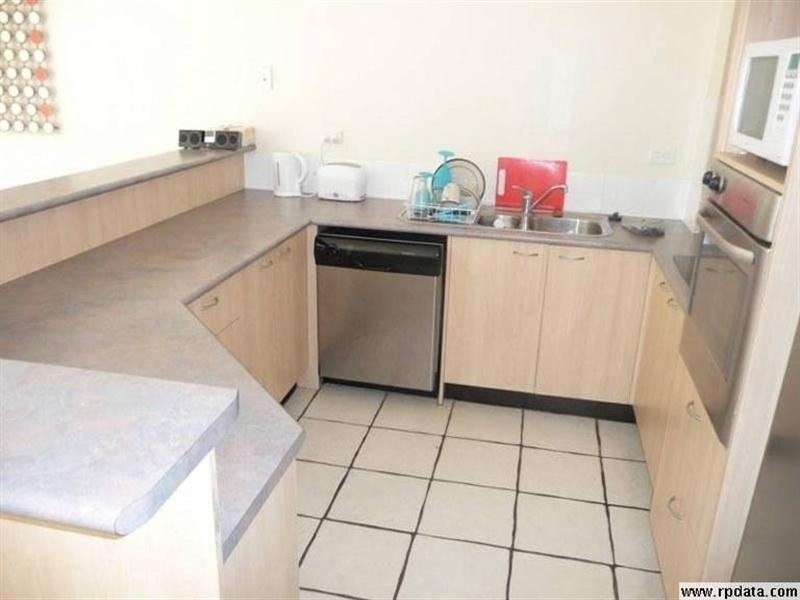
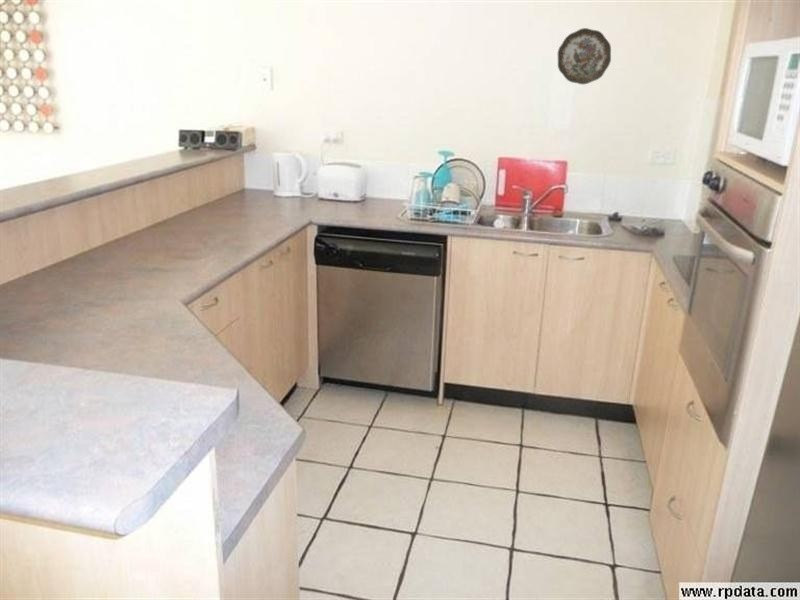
+ decorative plate [557,27,612,85]
